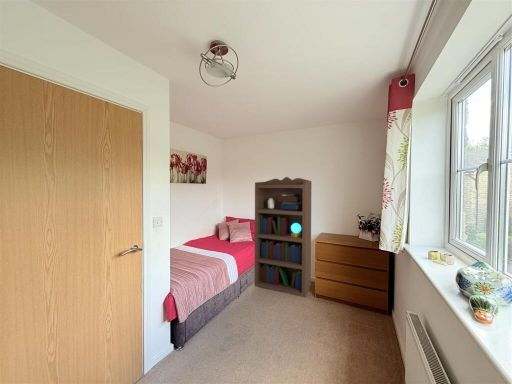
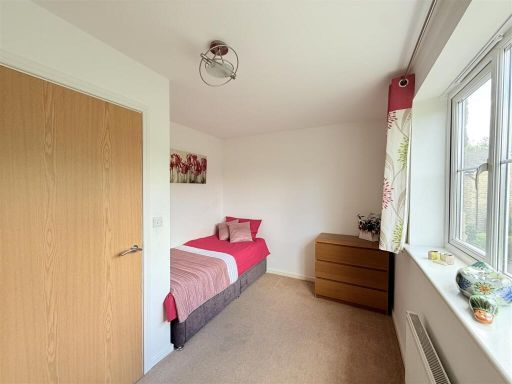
- bookshelf [254,176,312,298]
